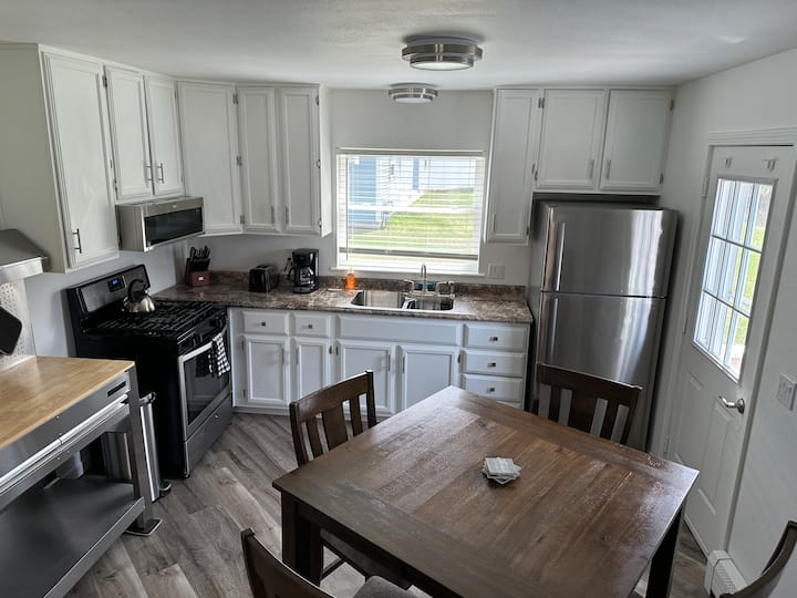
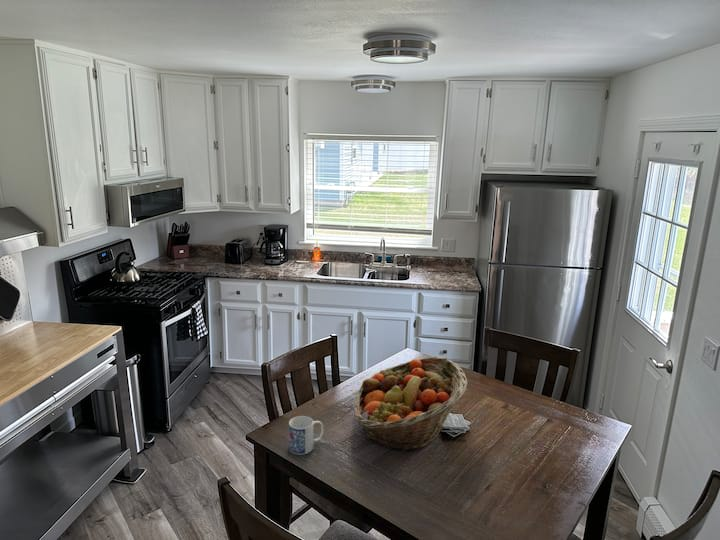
+ mug [288,415,325,456]
+ fruit basket [353,356,469,453]
